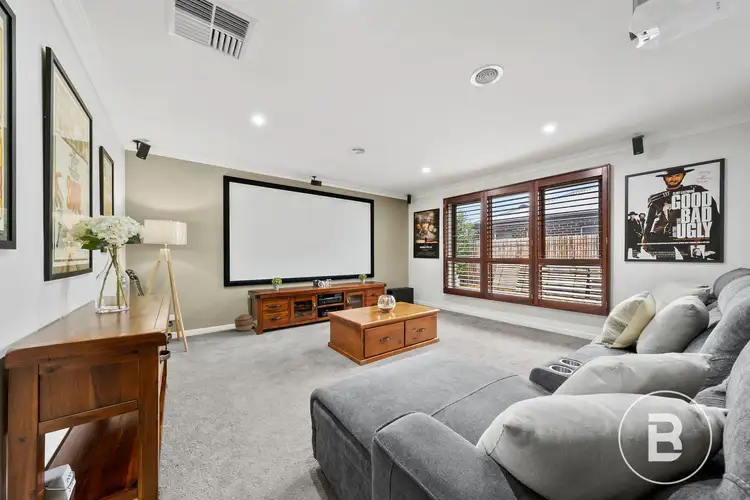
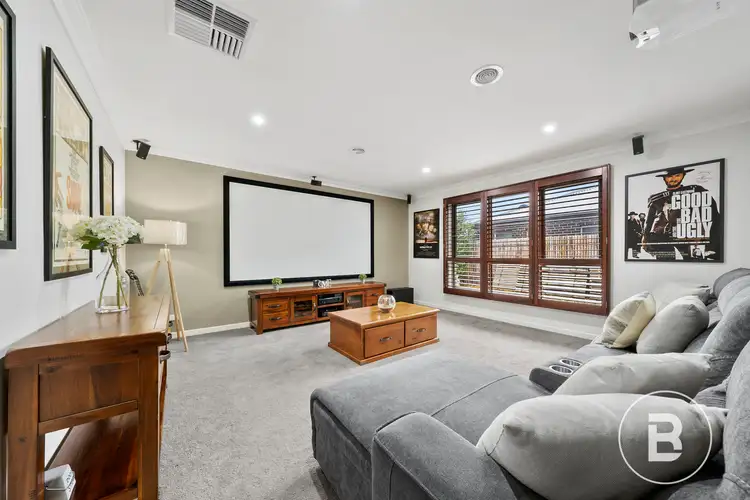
- basket [234,313,254,332]
